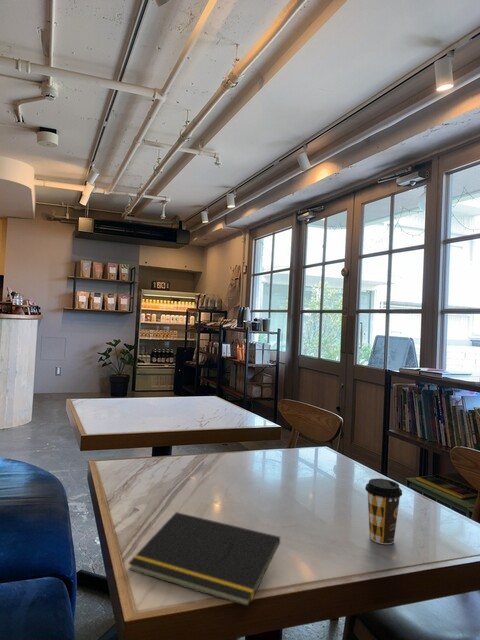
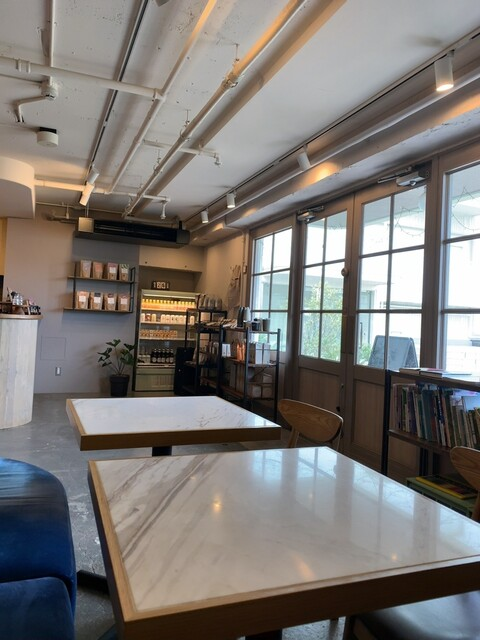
- coffee cup [364,478,403,545]
- notepad [127,511,281,608]
